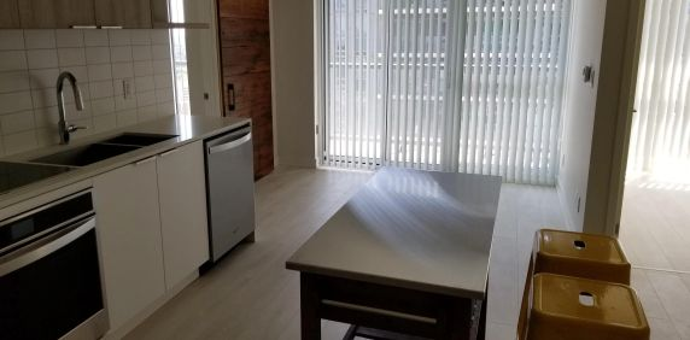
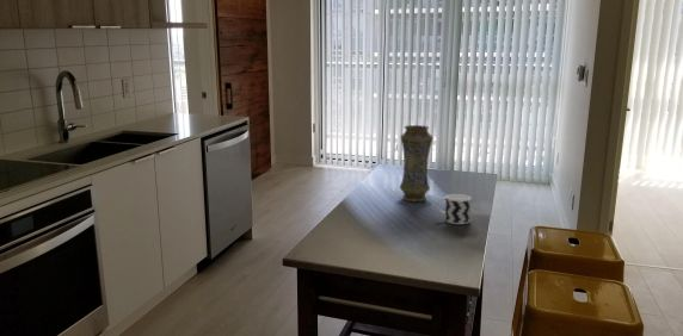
+ vase [399,124,435,203]
+ cup [436,193,473,225]
